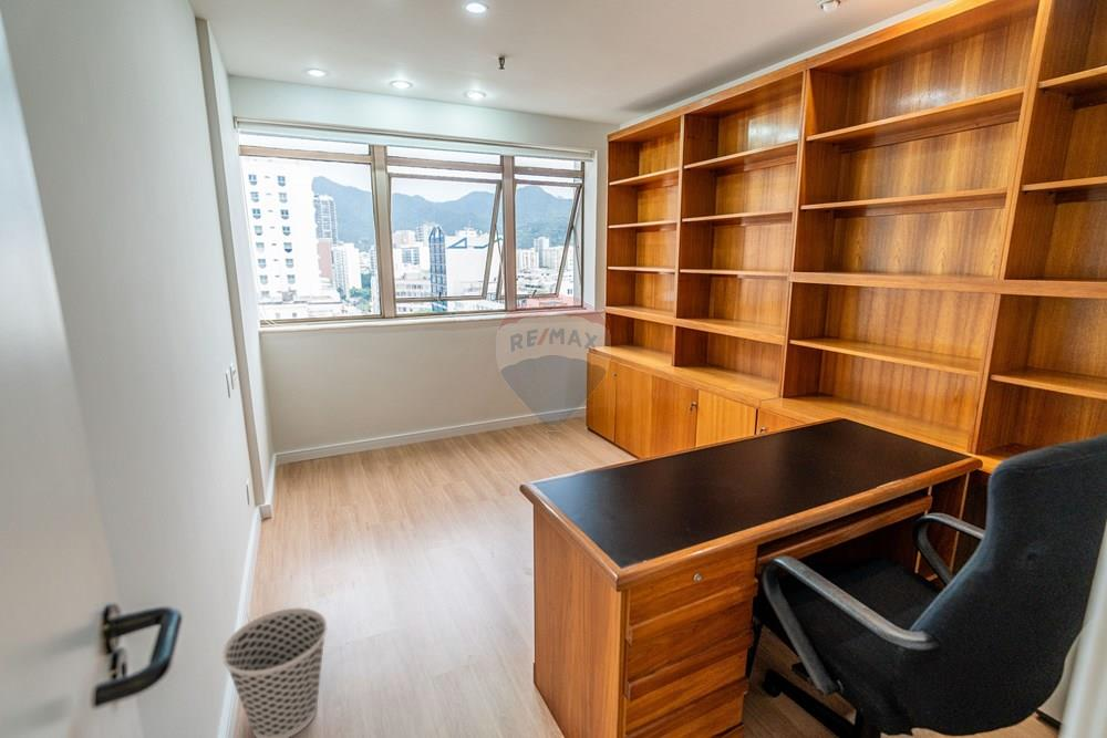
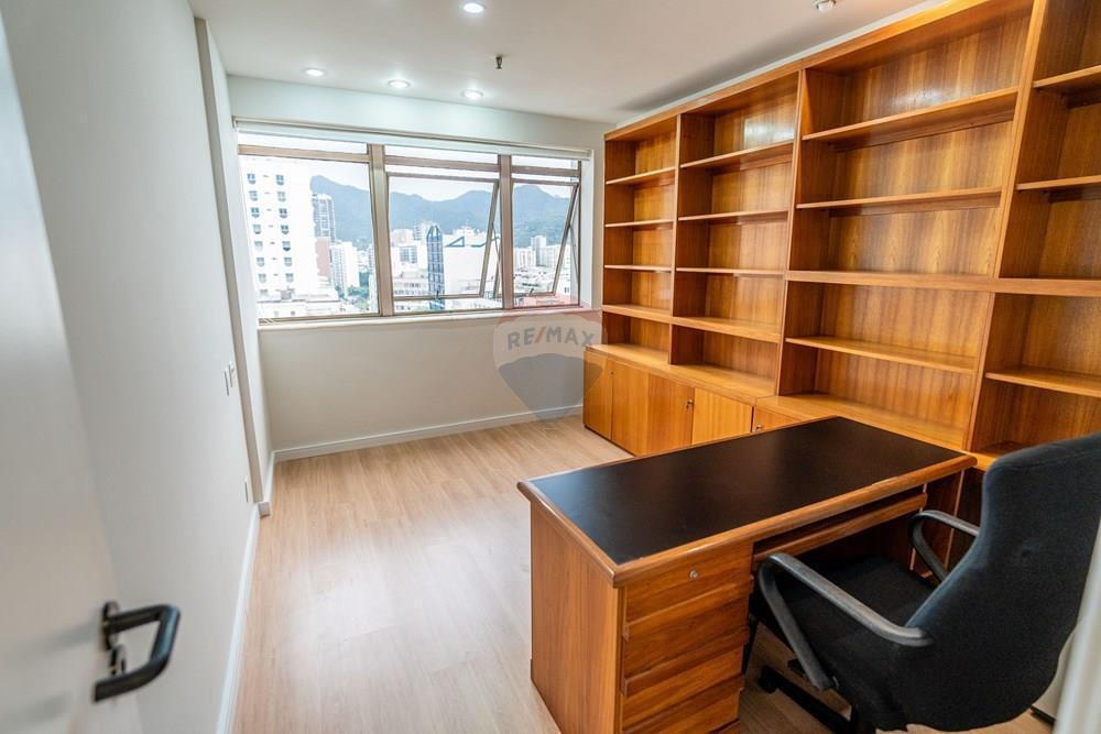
- wastebasket [221,606,328,738]
